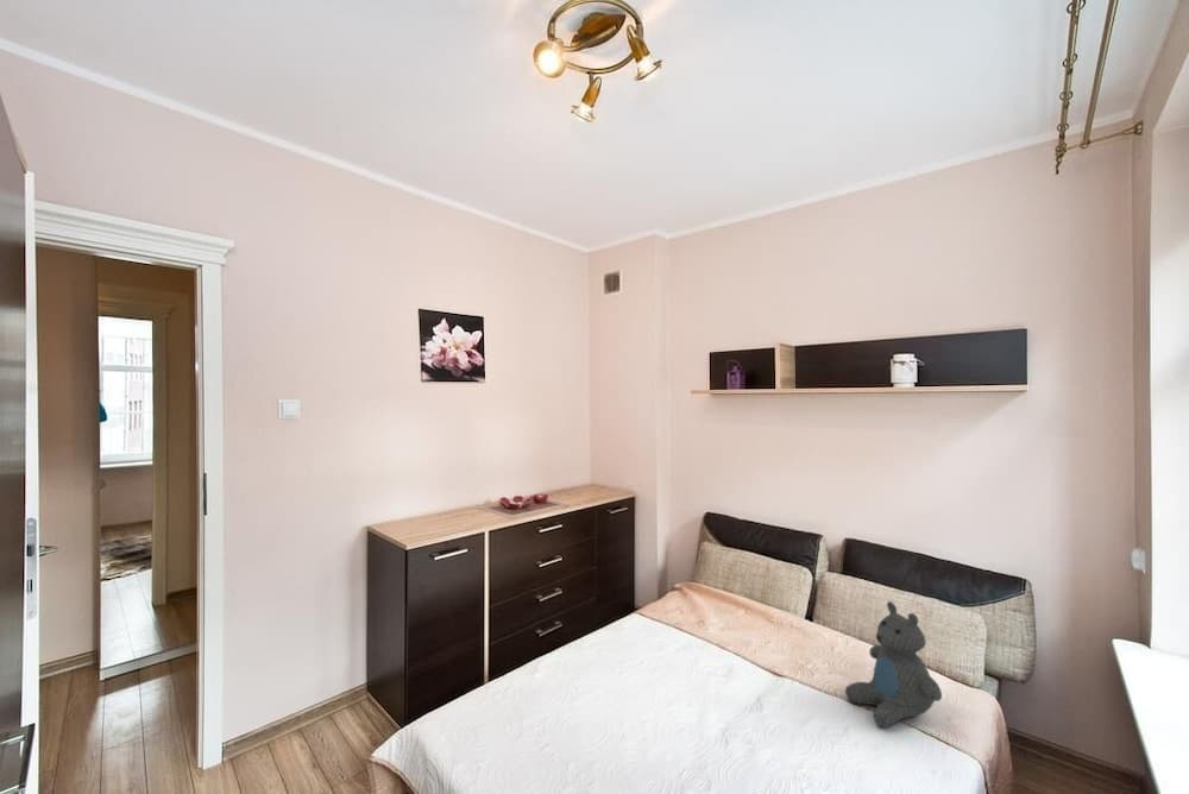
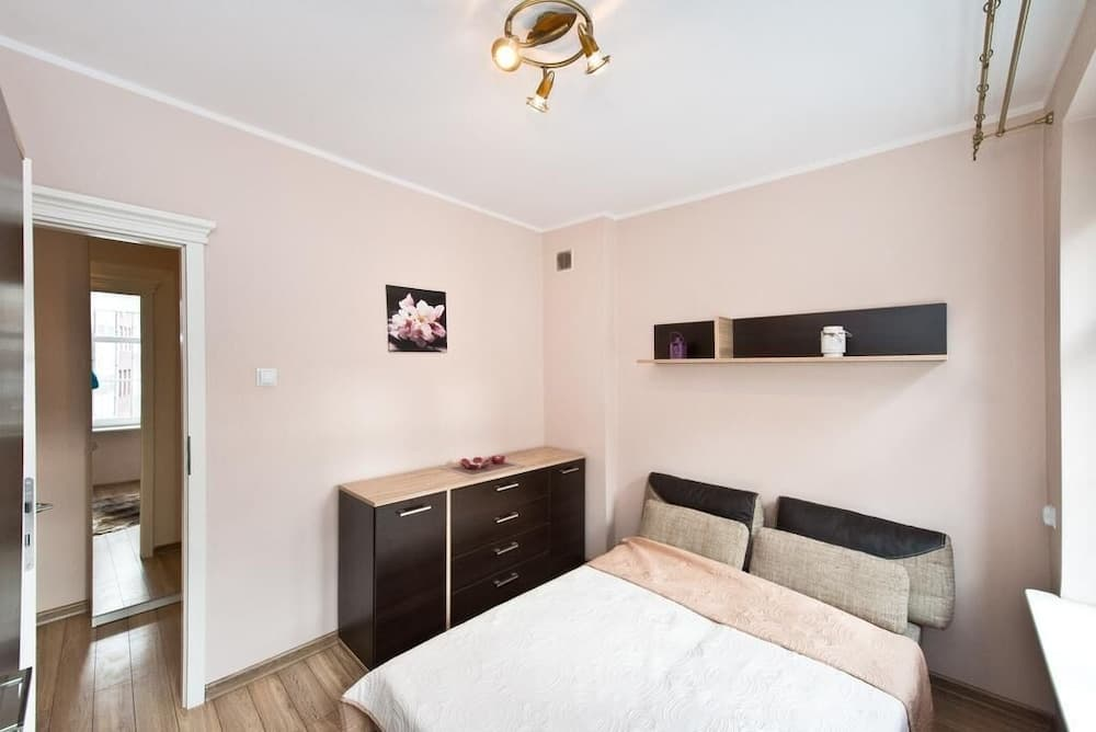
- teddy bear [844,600,943,729]
